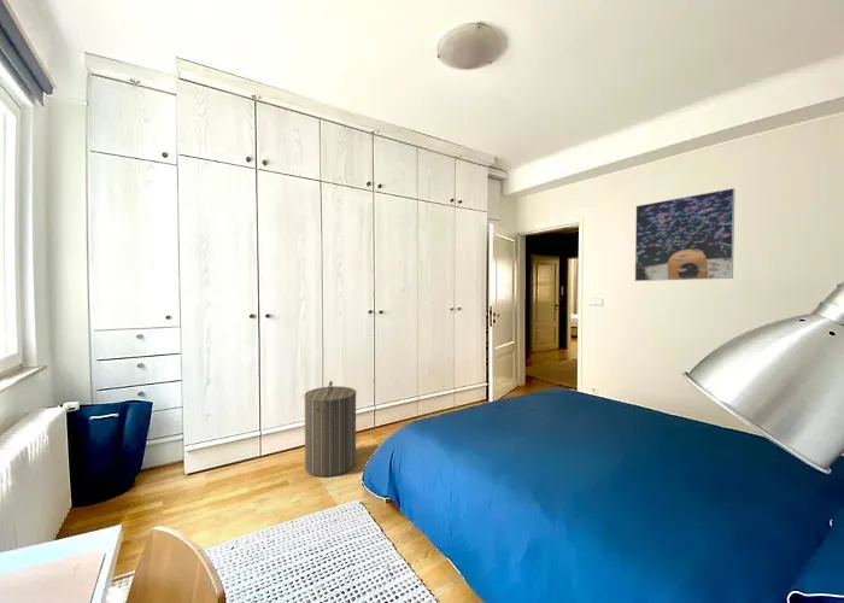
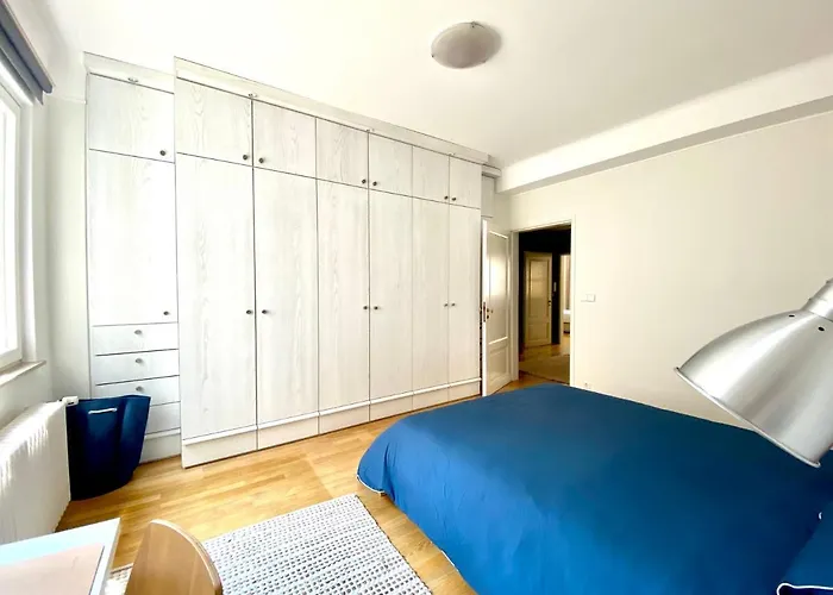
- laundry hamper [303,380,357,478]
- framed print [634,187,735,282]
